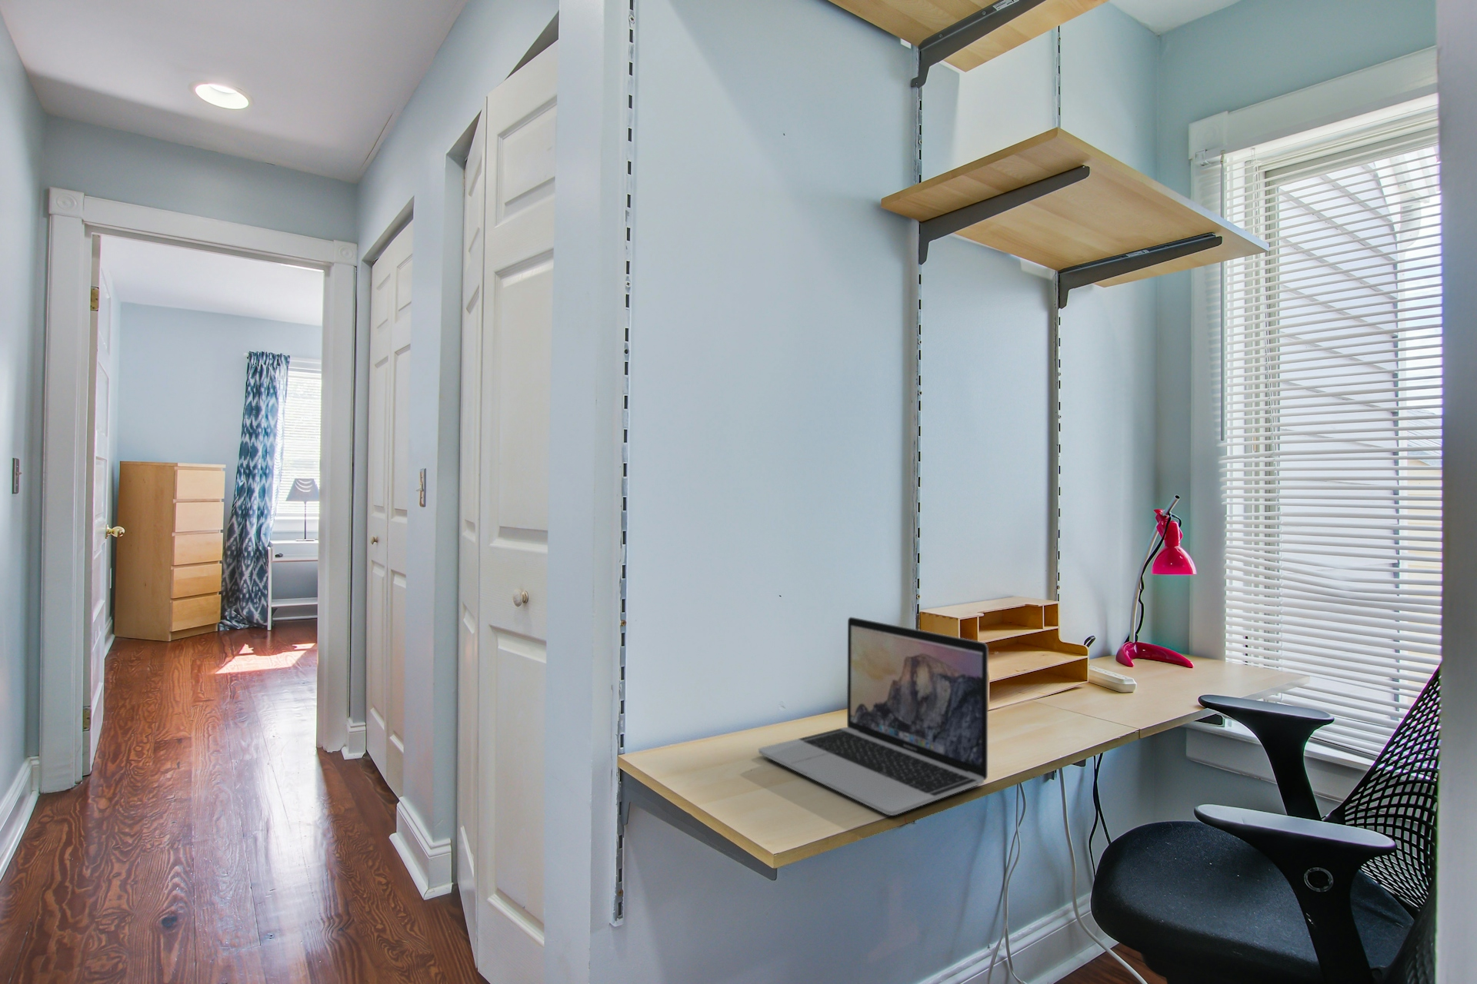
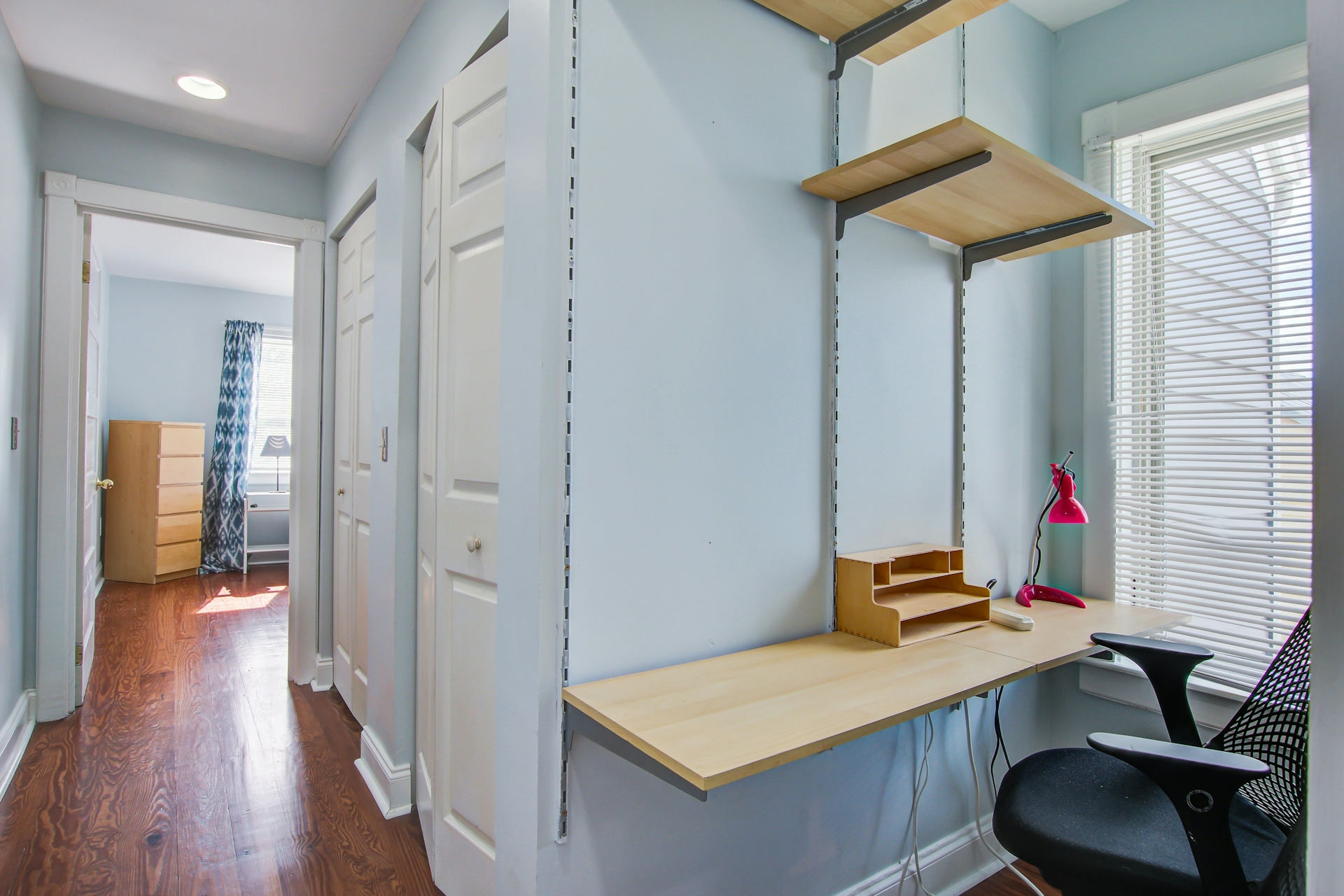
- laptop [757,616,989,816]
